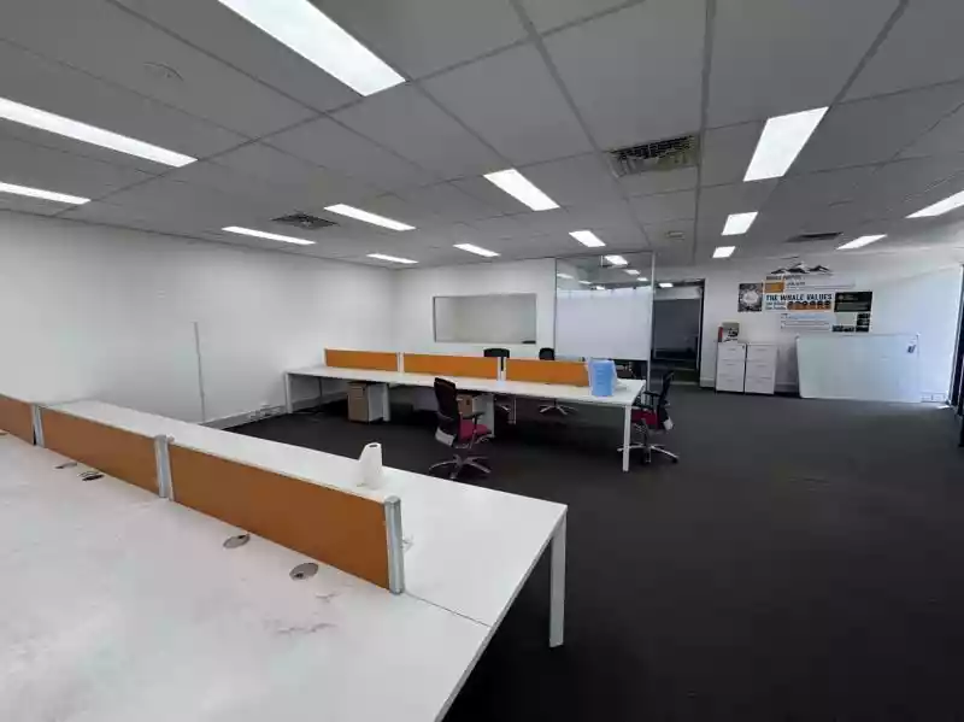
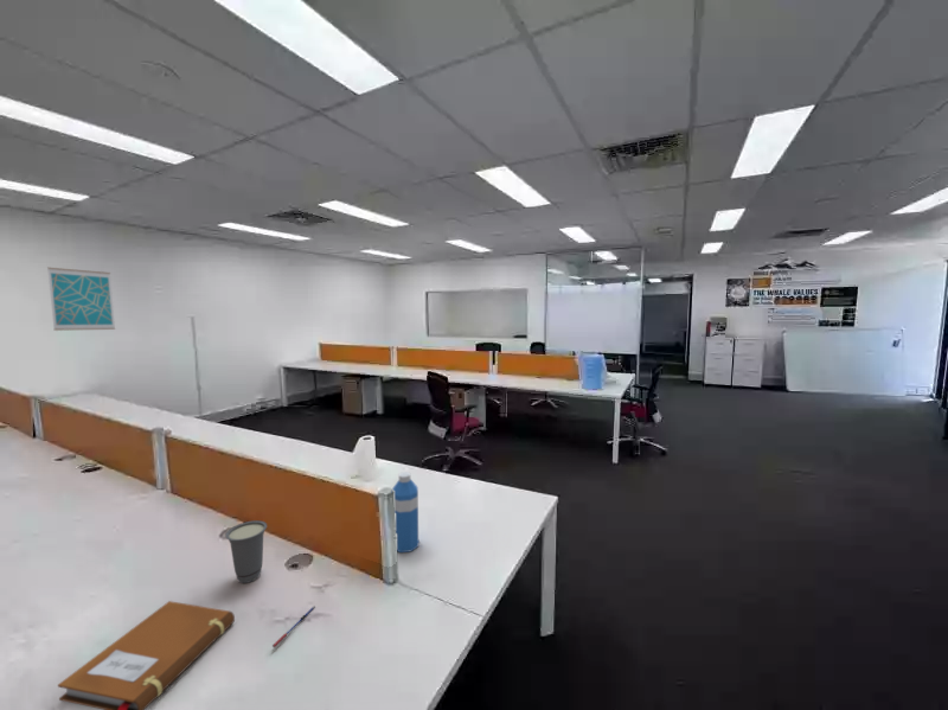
+ wall art [46,267,116,332]
+ pen [271,605,316,648]
+ cup [224,519,268,584]
+ water bottle [391,471,419,554]
+ notebook [57,600,236,710]
